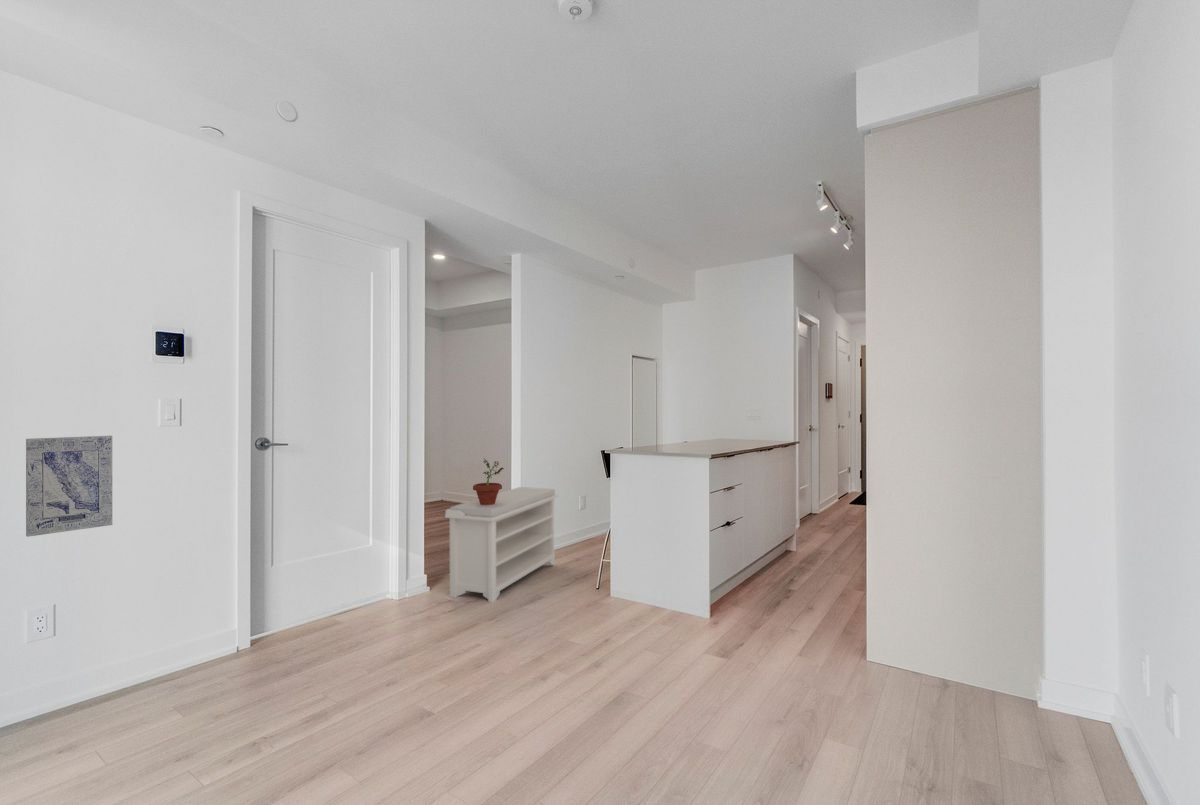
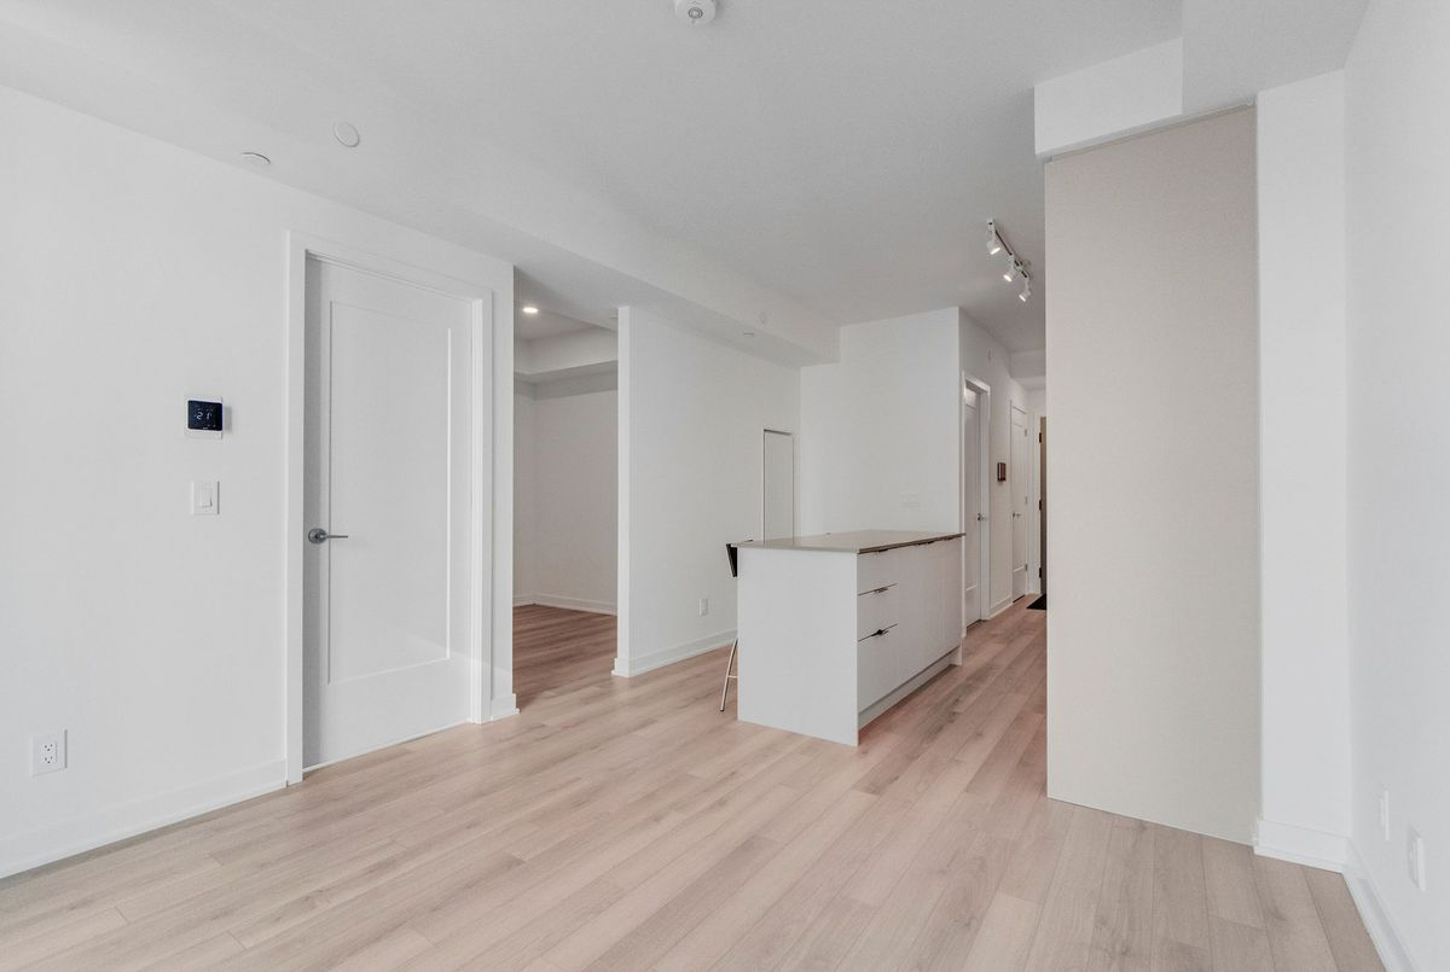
- wall art [25,435,113,538]
- potted plant [472,459,505,505]
- bench [444,486,559,603]
